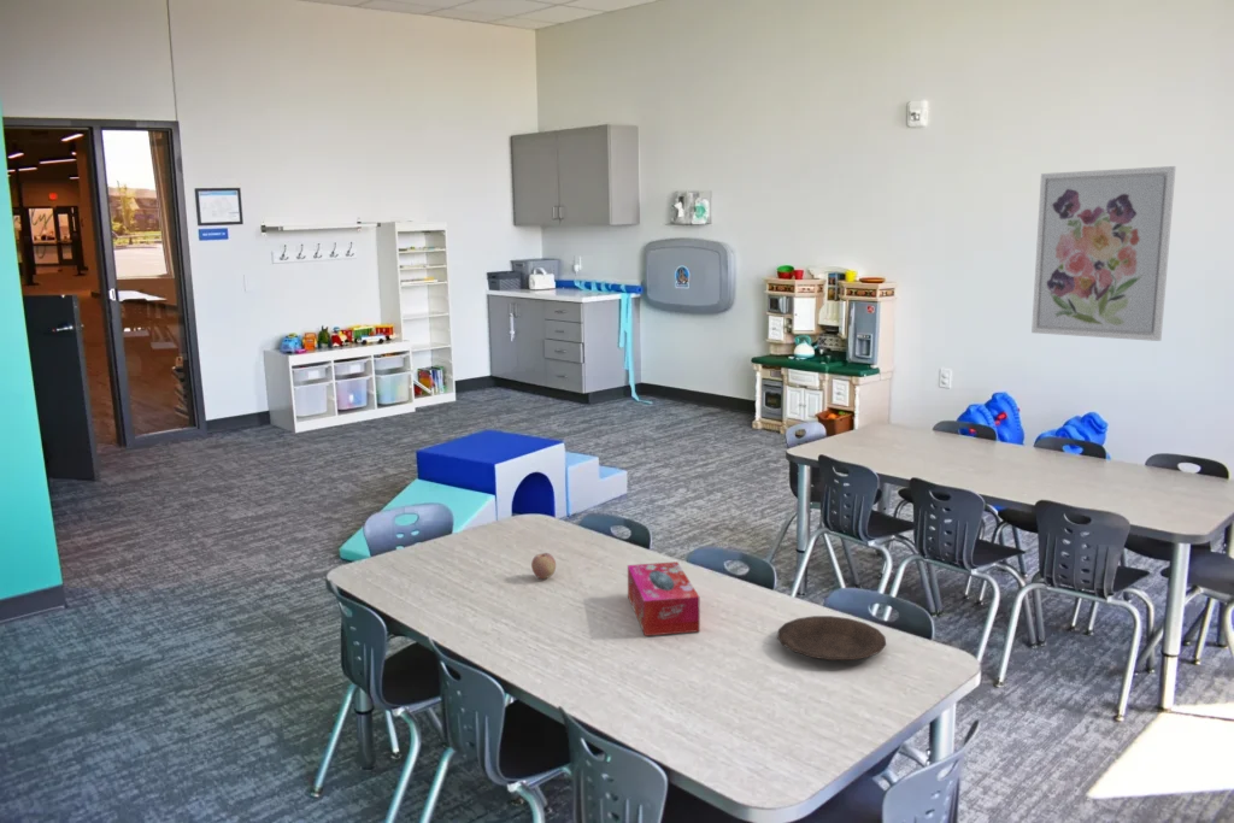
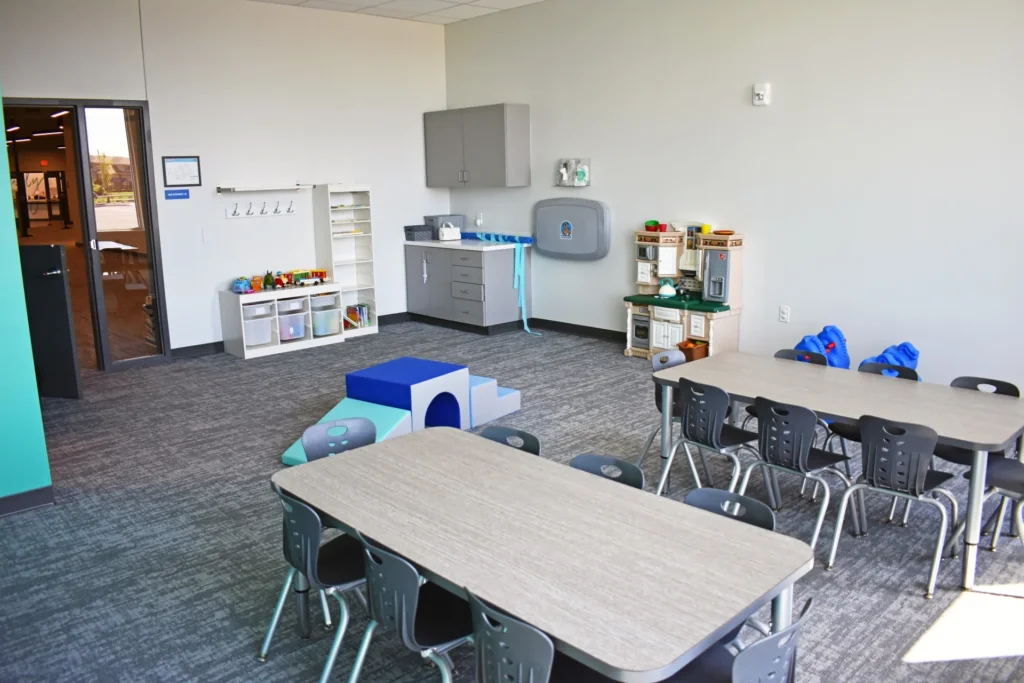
- fruit [530,552,557,580]
- tissue box [627,560,701,637]
- plate [776,615,887,662]
- wall art [1030,165,1177,342]
